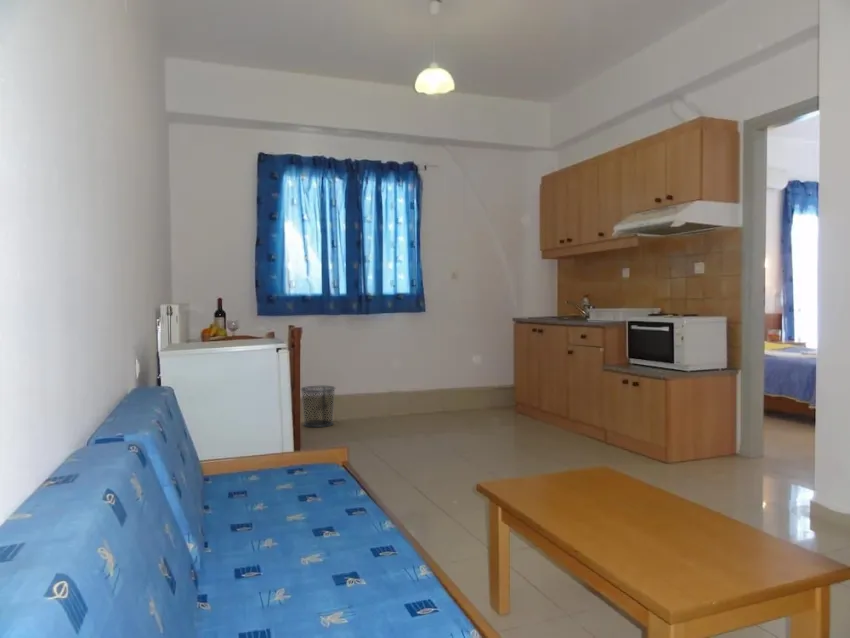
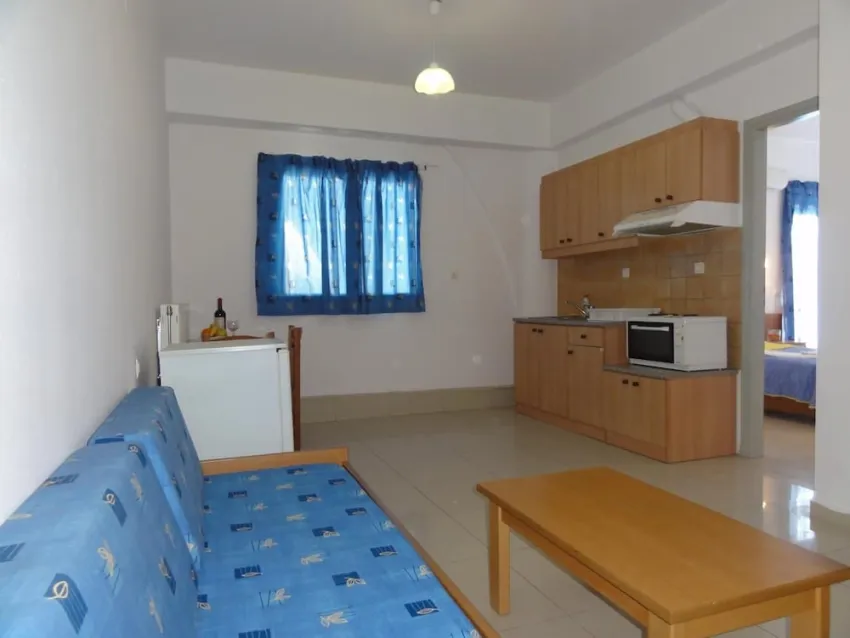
- trash can [300,385,336,428]
